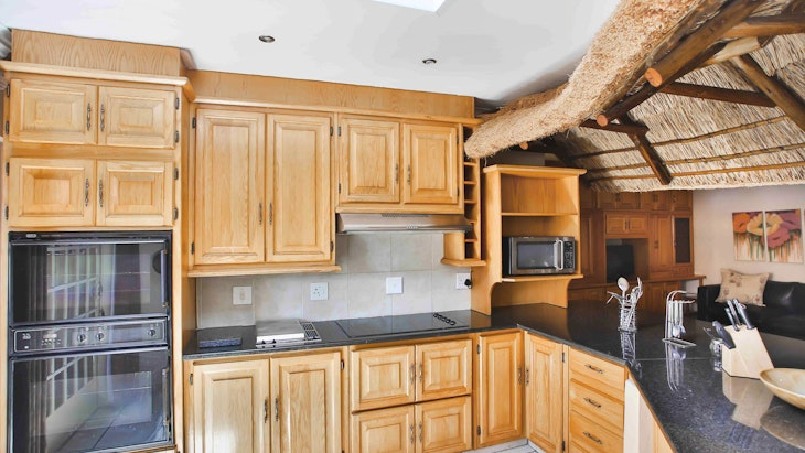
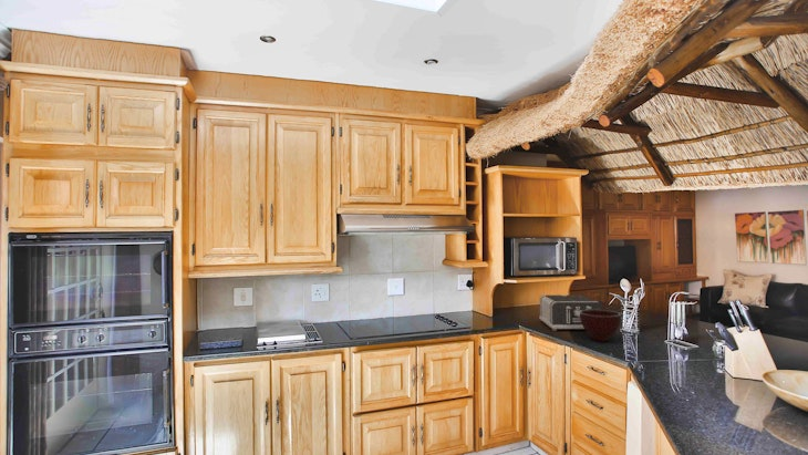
+ toaster [538,294,603,332]
+ bowl [580,309,622,343]
